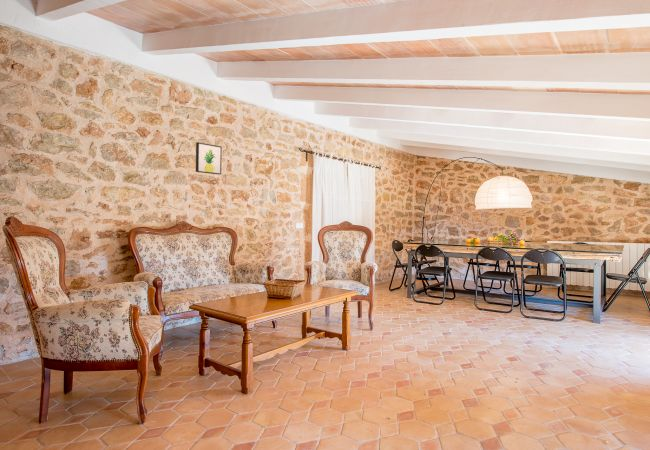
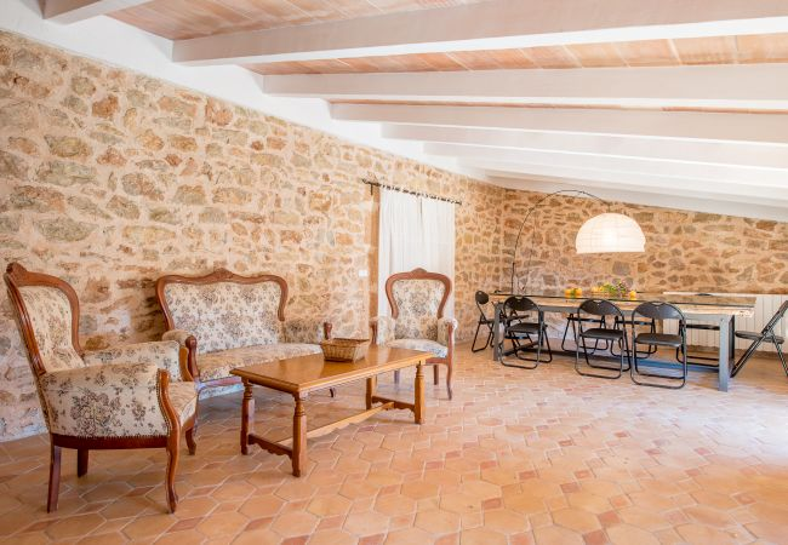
- wall art [195,141,223,175]
